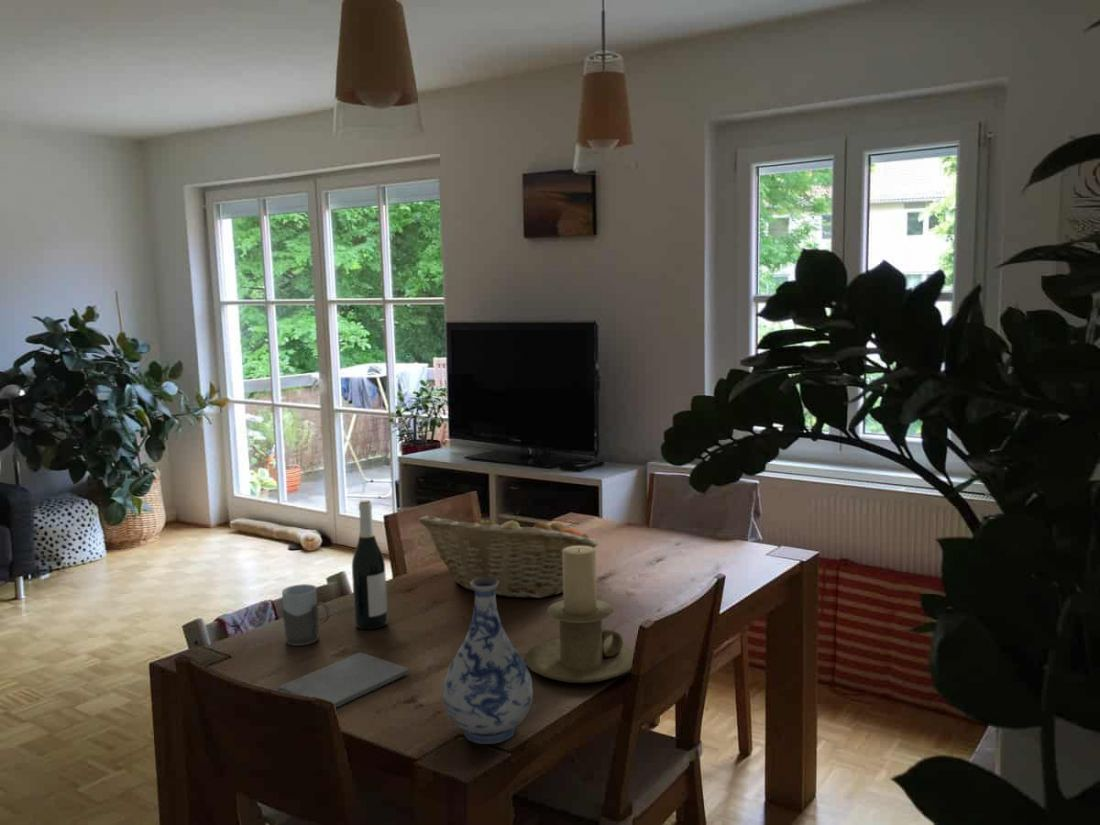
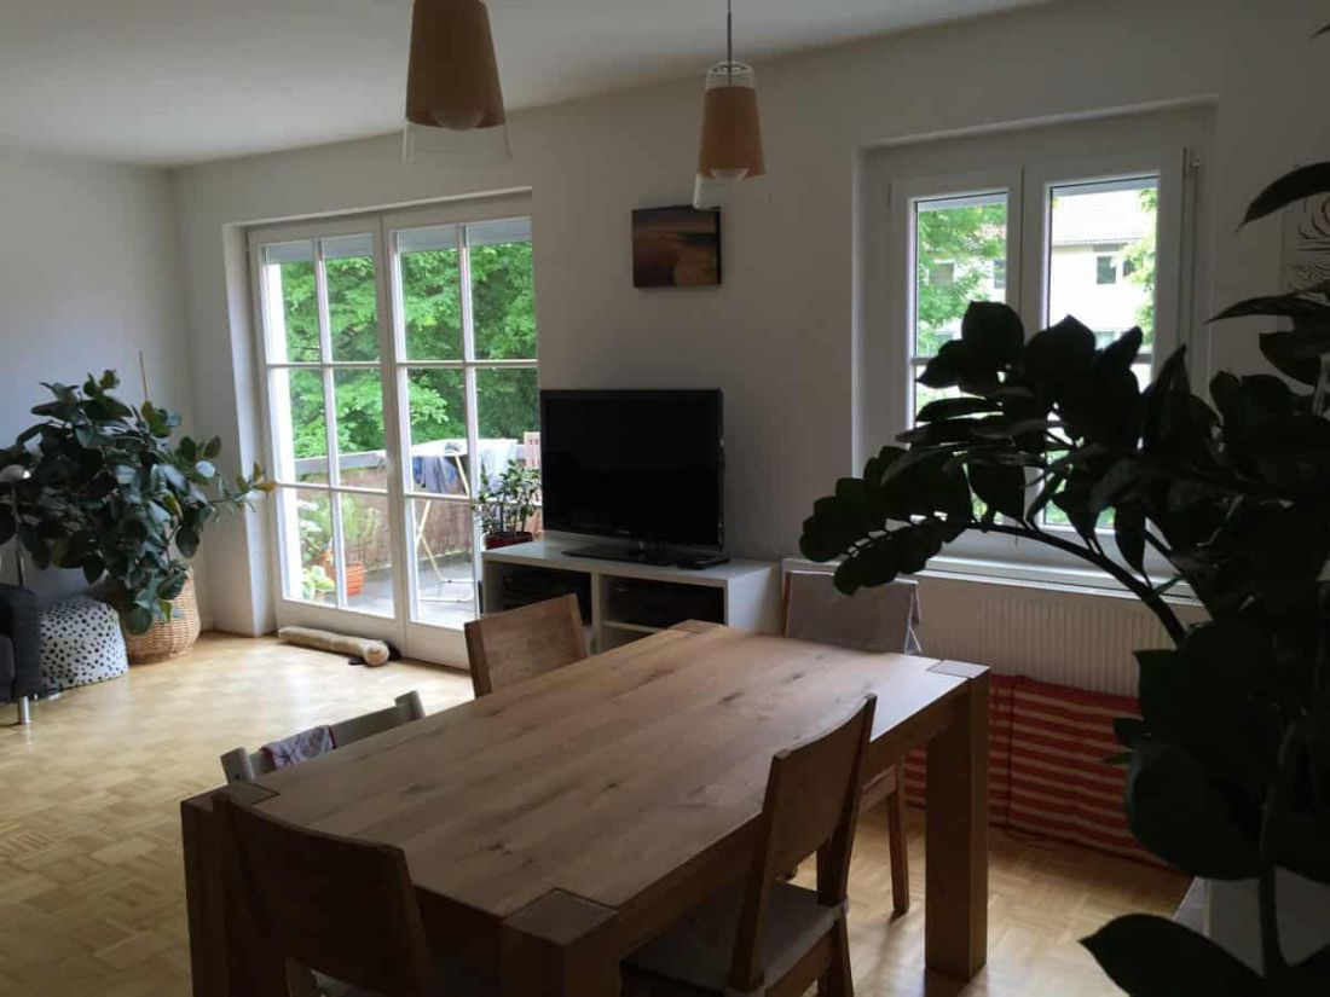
- candle holder [524,546,635,684]
- wine bottle [351,499,389,630]
- fruit basket [418,510,600,599]
- notepad [277,651,412,708]
- mug [281,583,331,647]
- vase [442,578,534,745]
